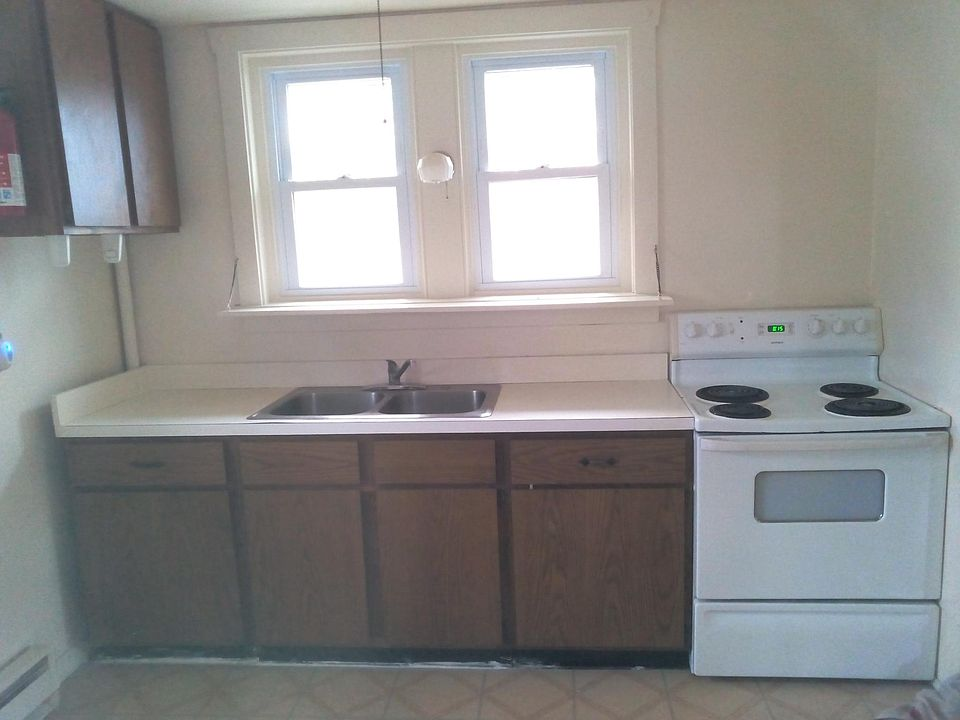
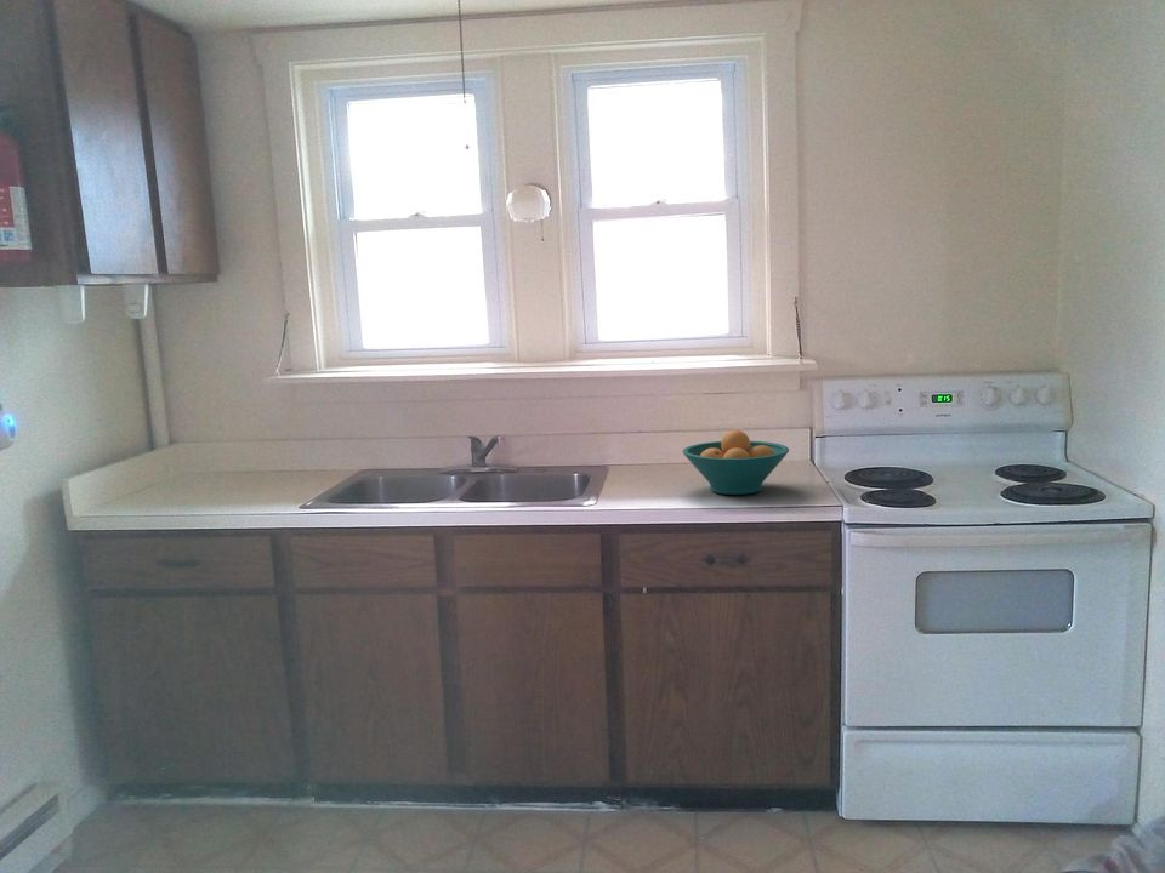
+ fruit bowl [682,429,790,496]
